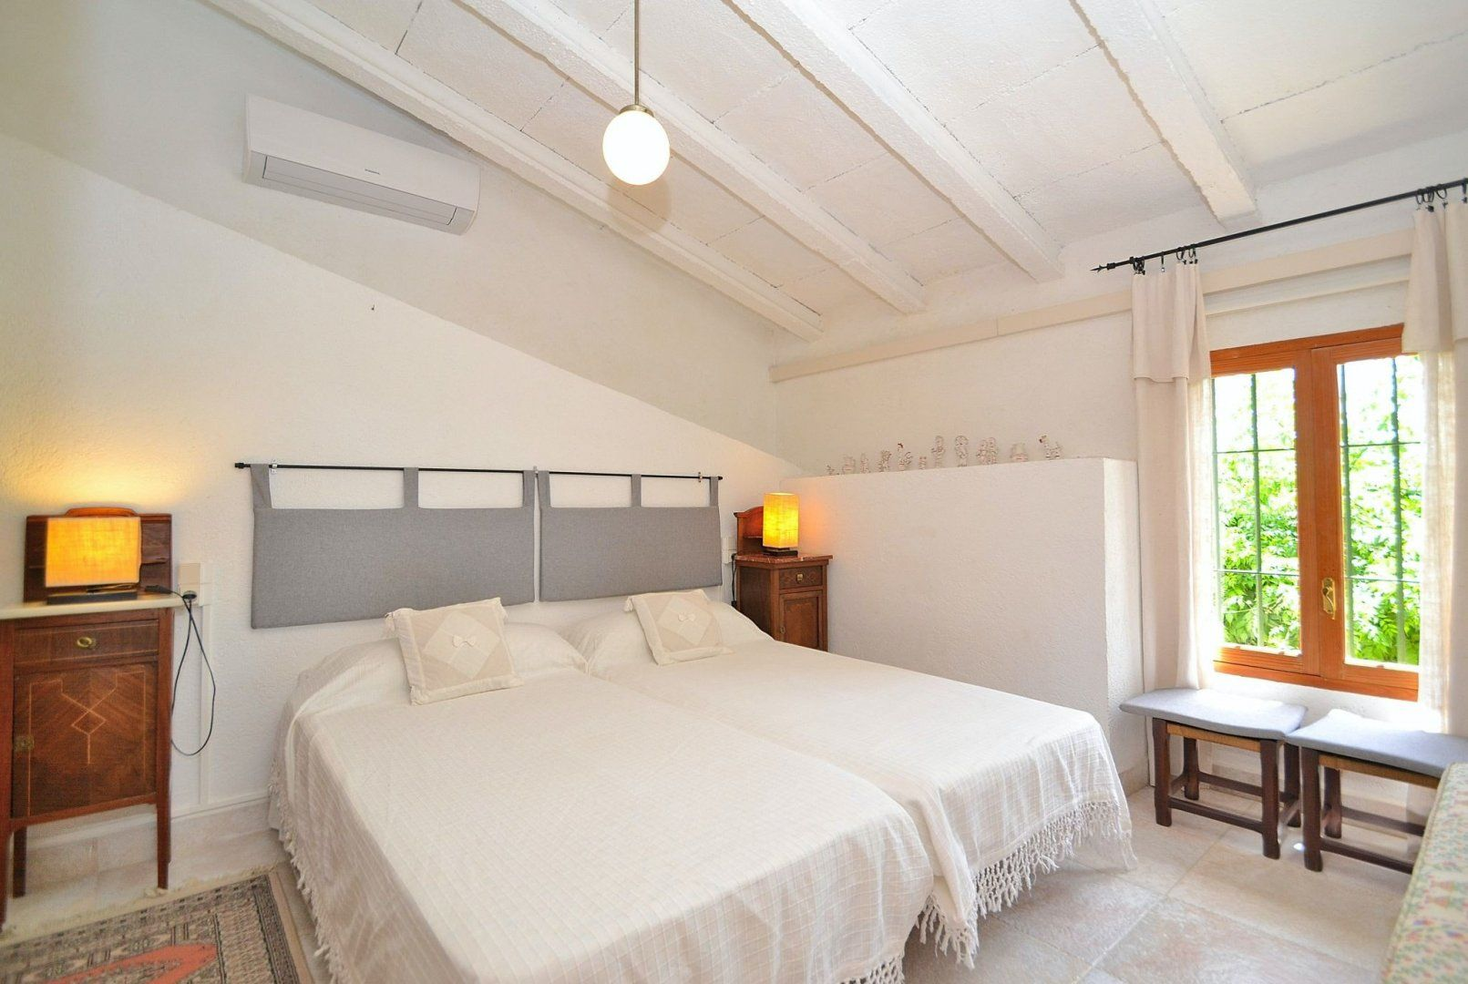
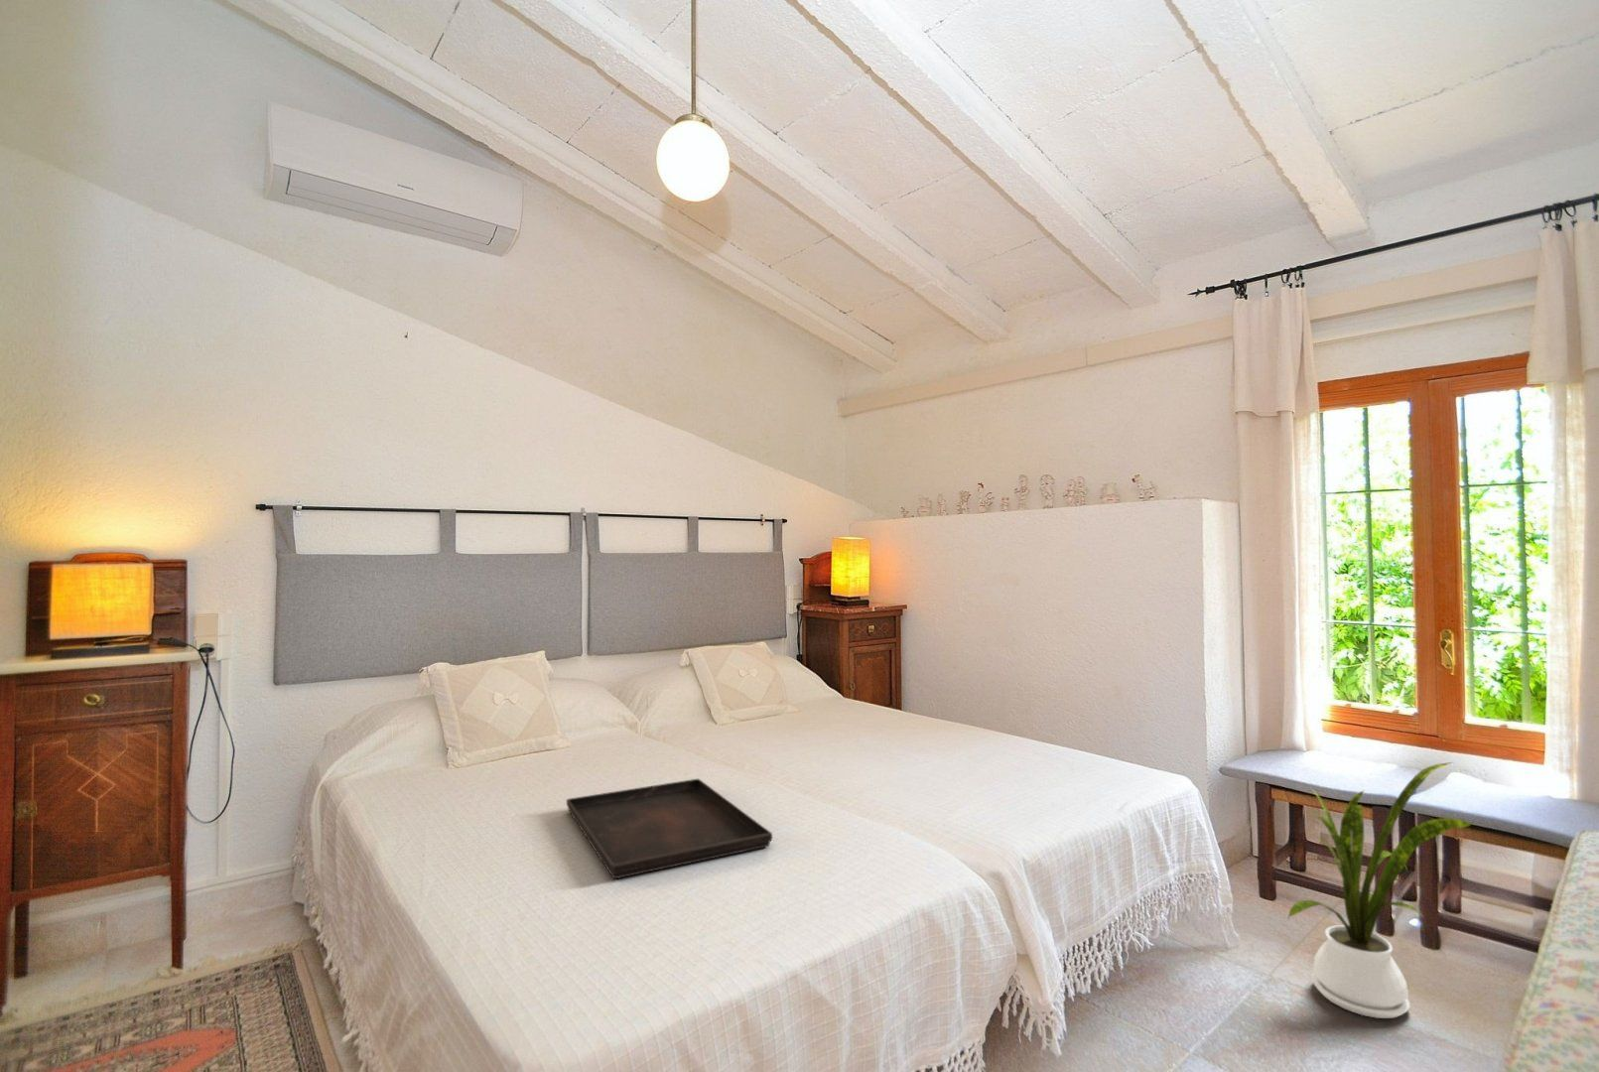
+ house plant [1287,762,1475,1019]
+ serving tray [566,778,774,879]
